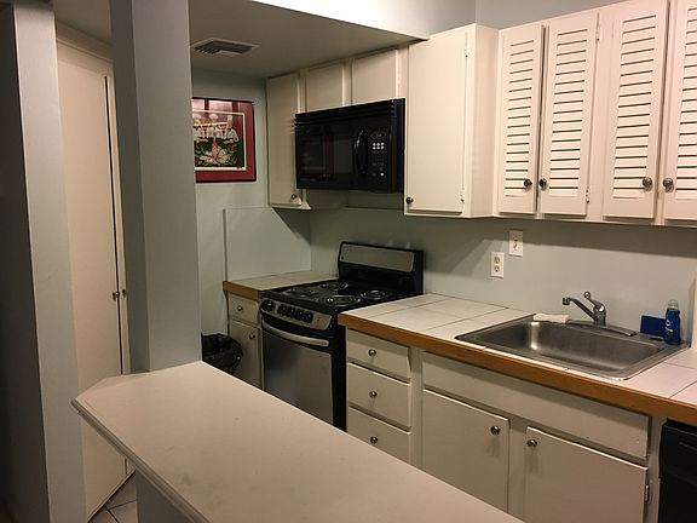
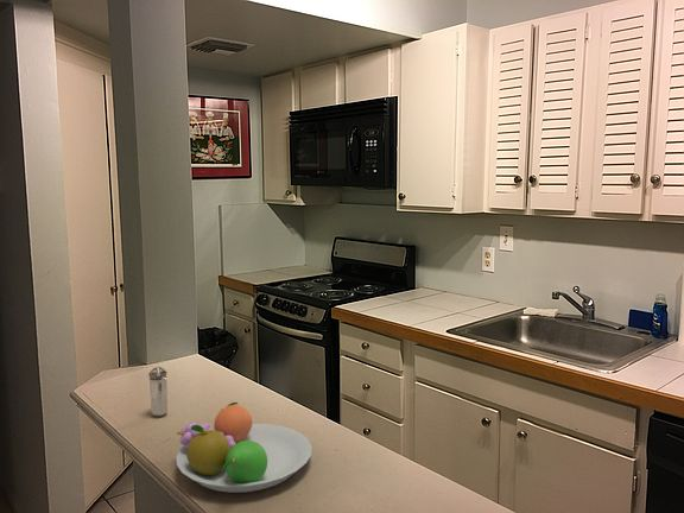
+ fruit bowl [176,401,314,494]
+ shaker [147,366,169,418]
